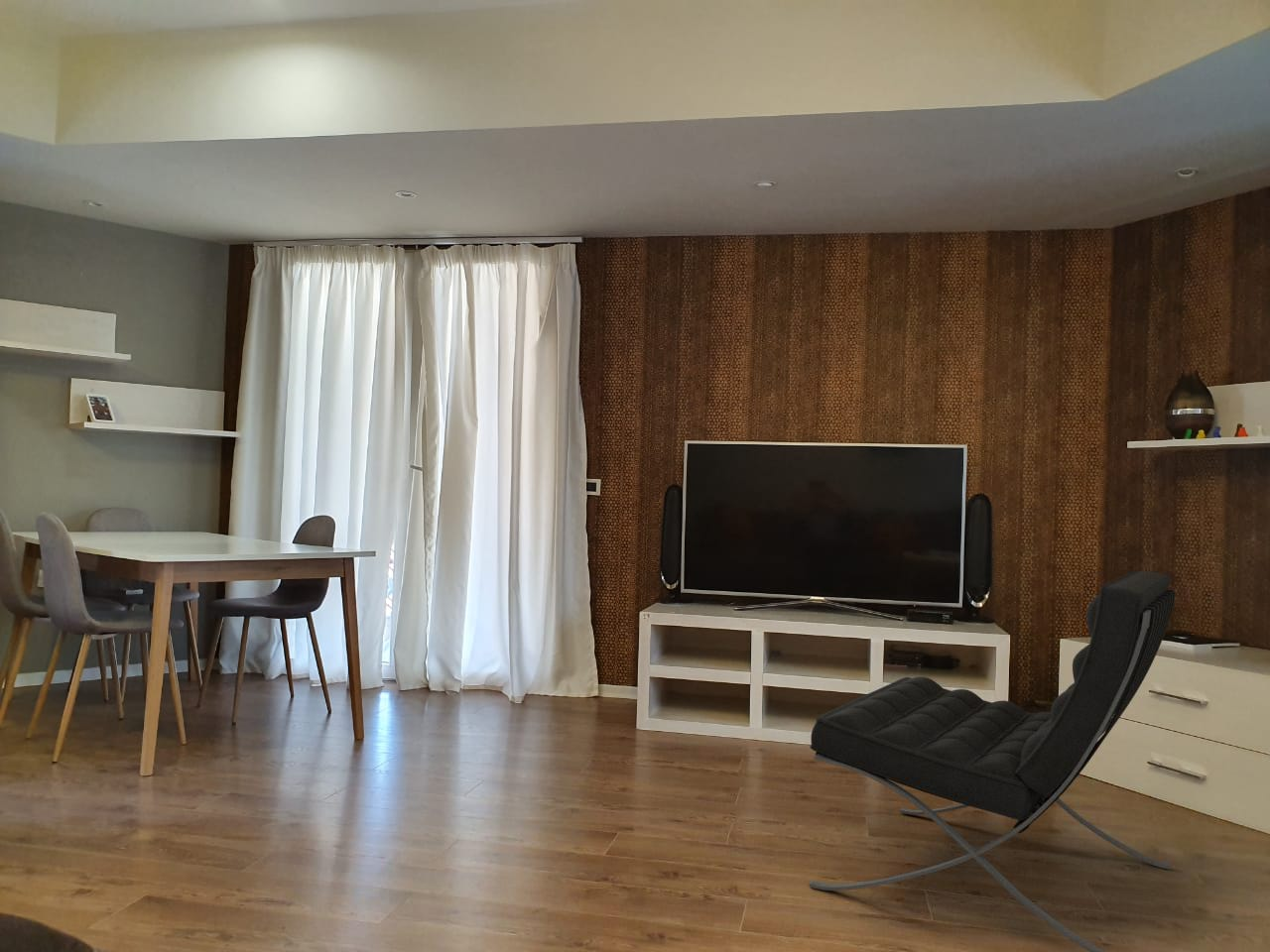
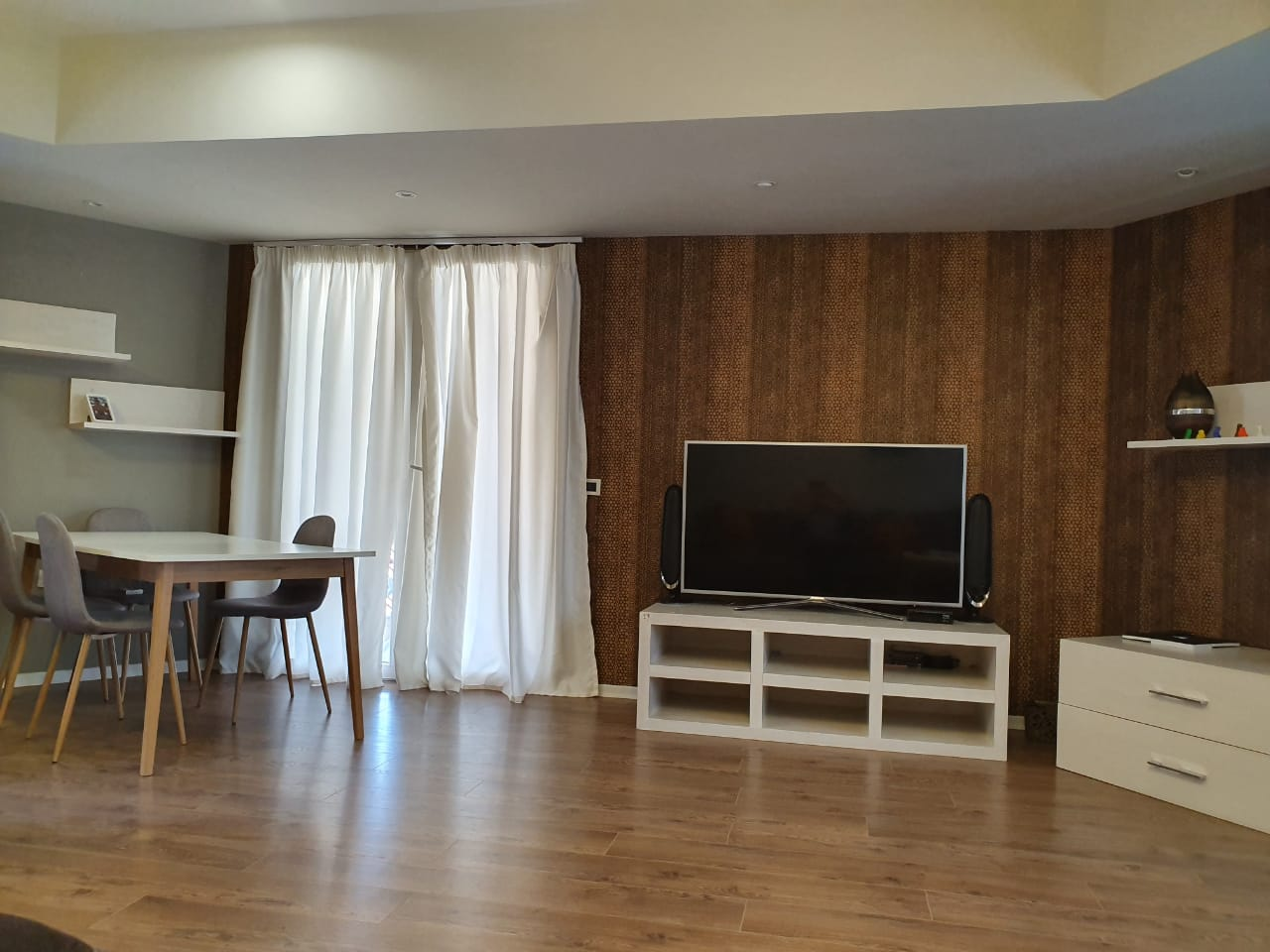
- lounge chair [809,569,1177,952]
